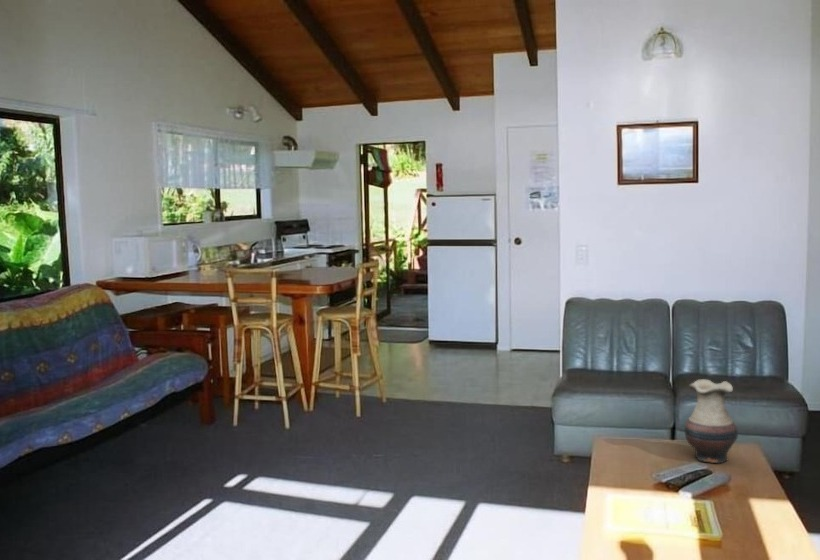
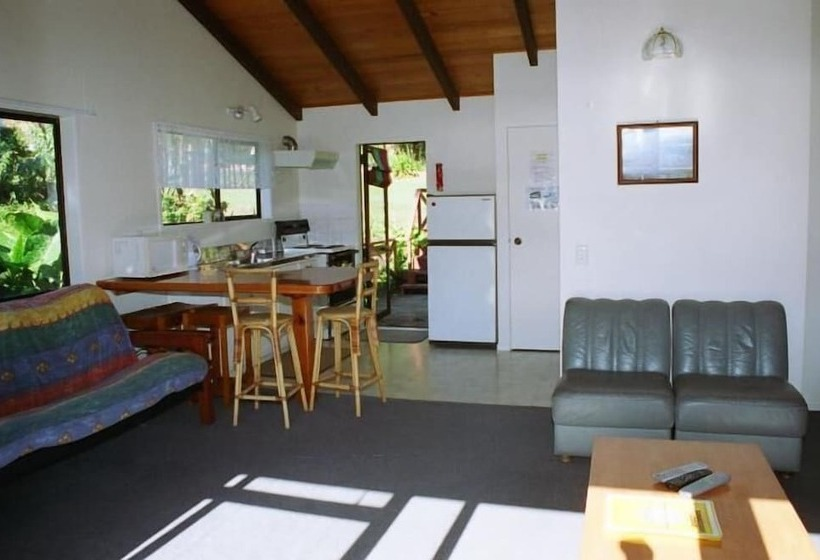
- vase [683,378,739,464]
